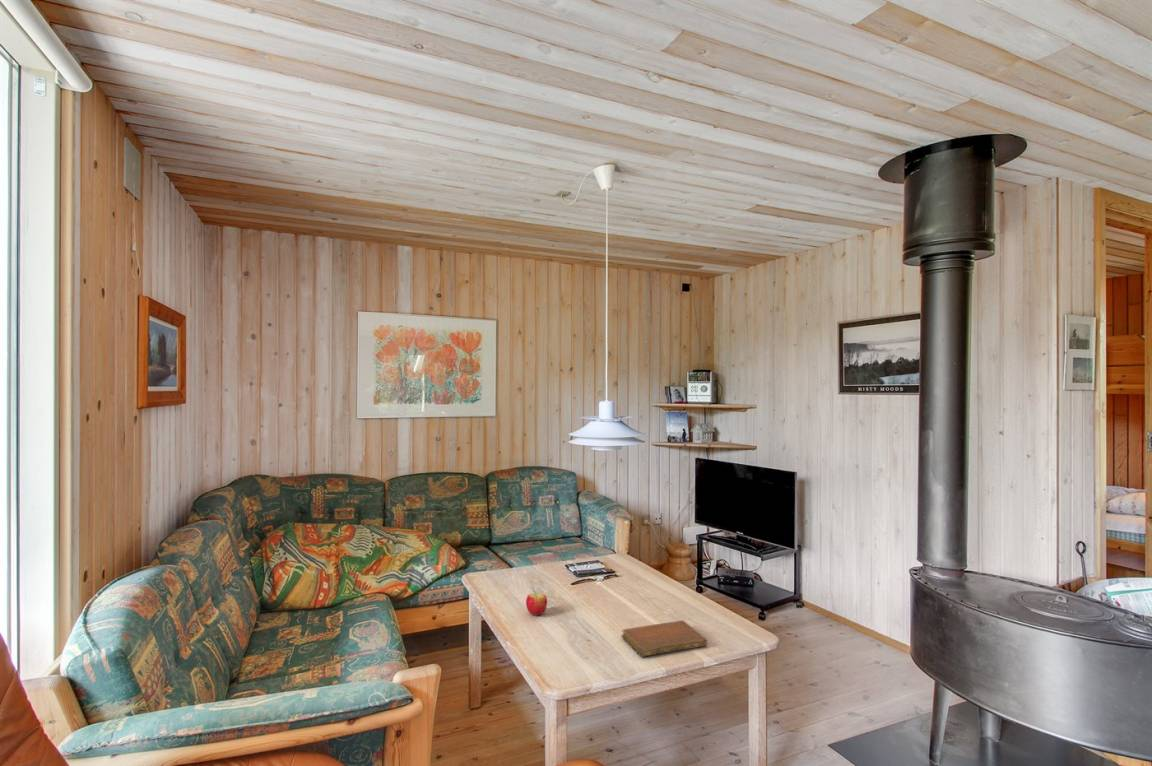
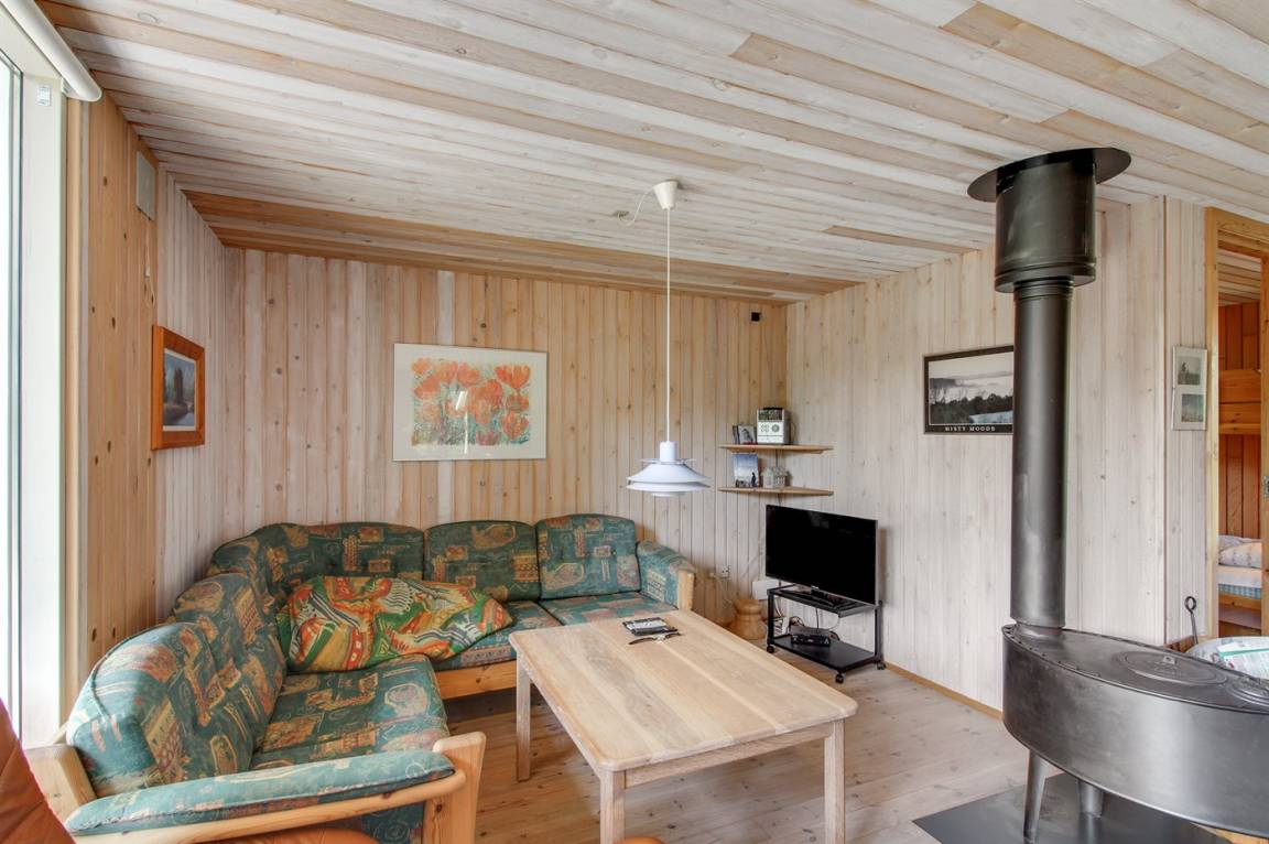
- apple [525,589,548,616]
- notebook [621,620,708,658]
